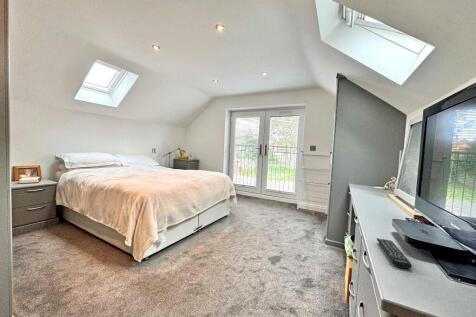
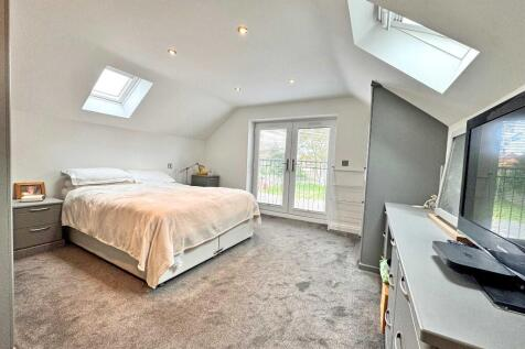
- remote control [376,237,413,270]
